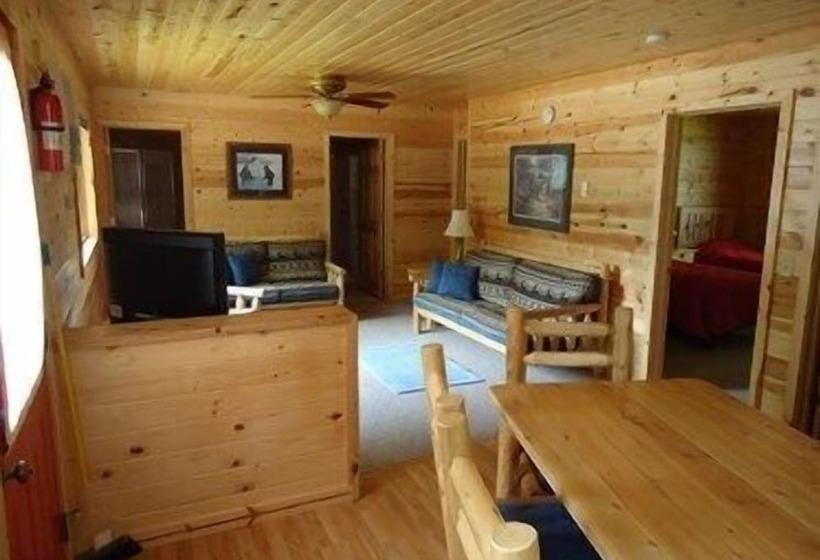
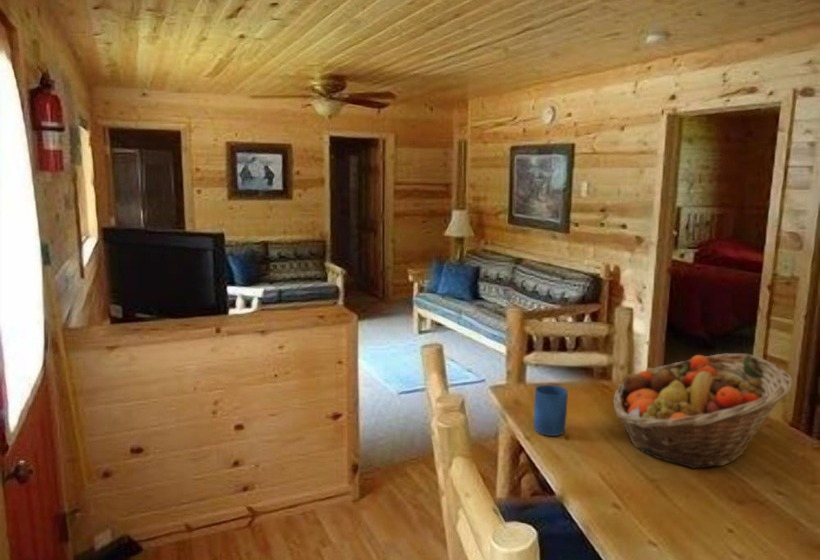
+ mug [533,384,569,437]
+ fruit basket [612,353,794,470]
